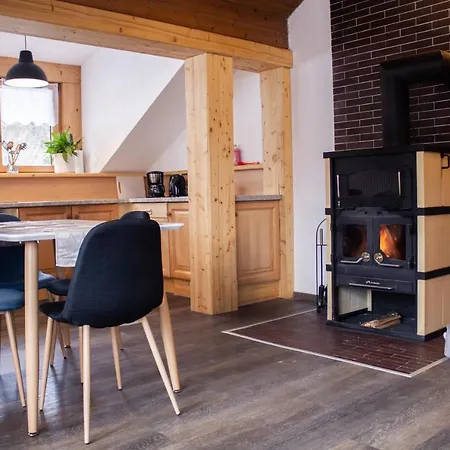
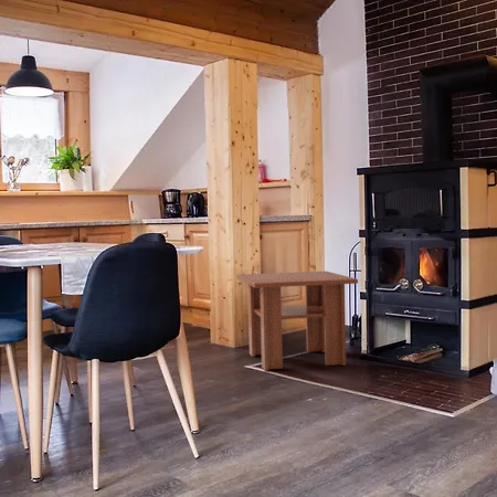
+ coffee table [235,271,359,372]
